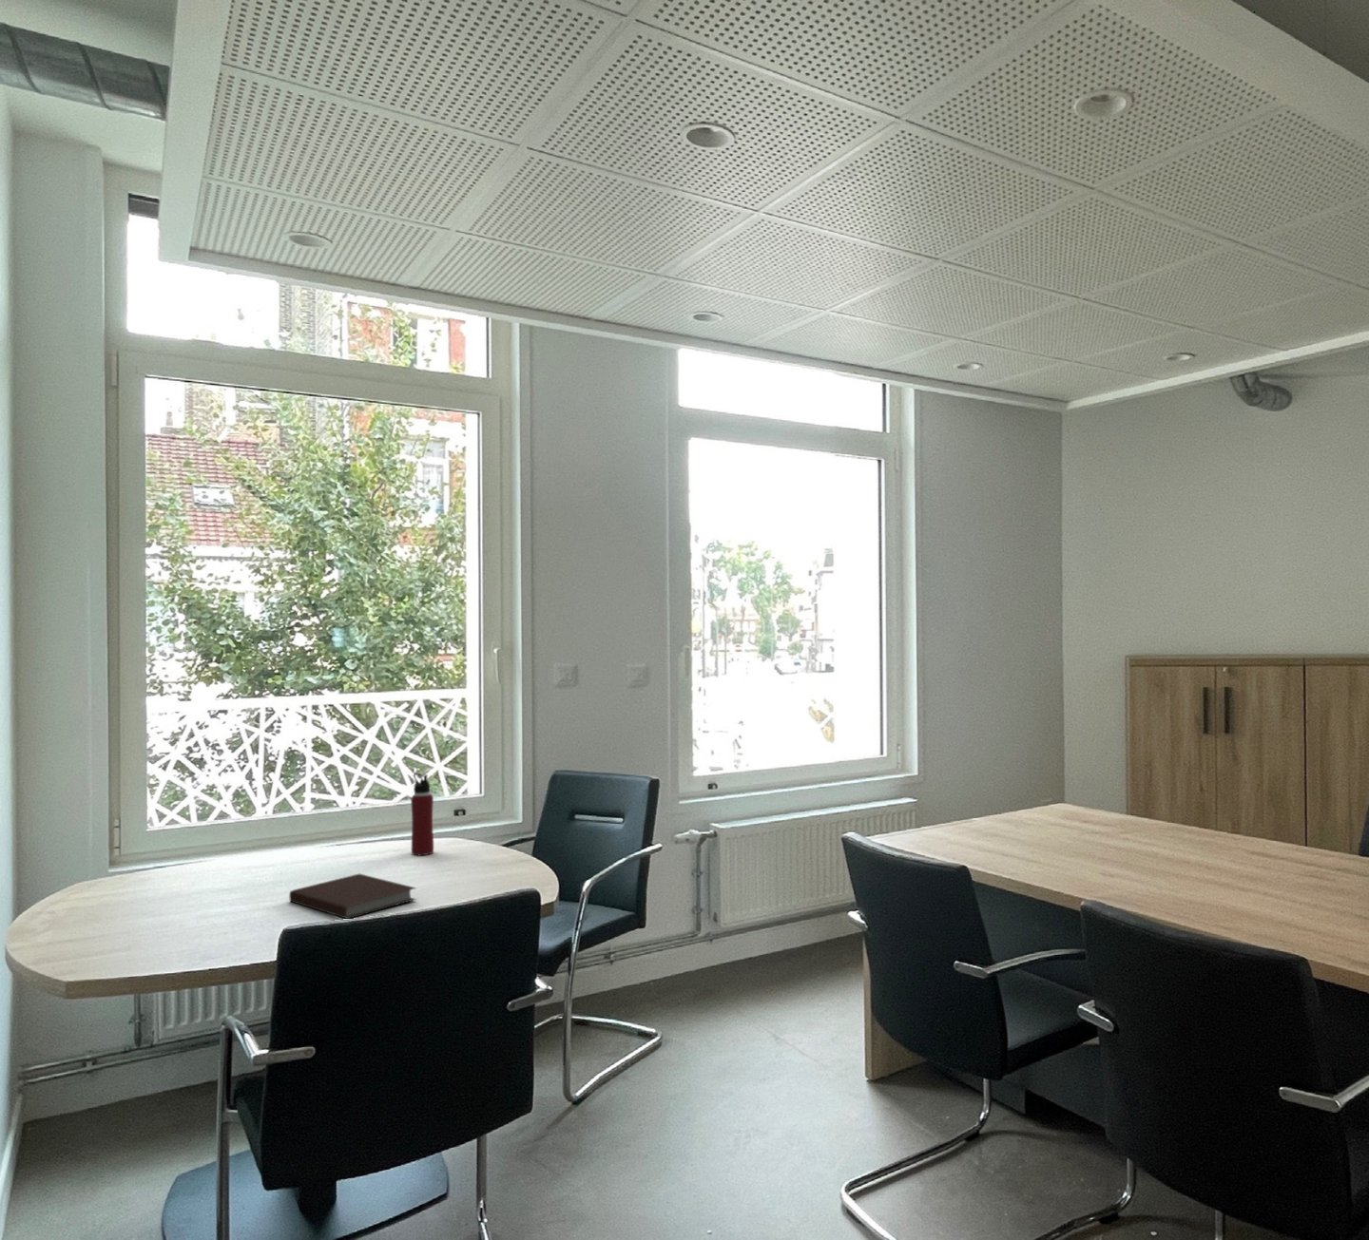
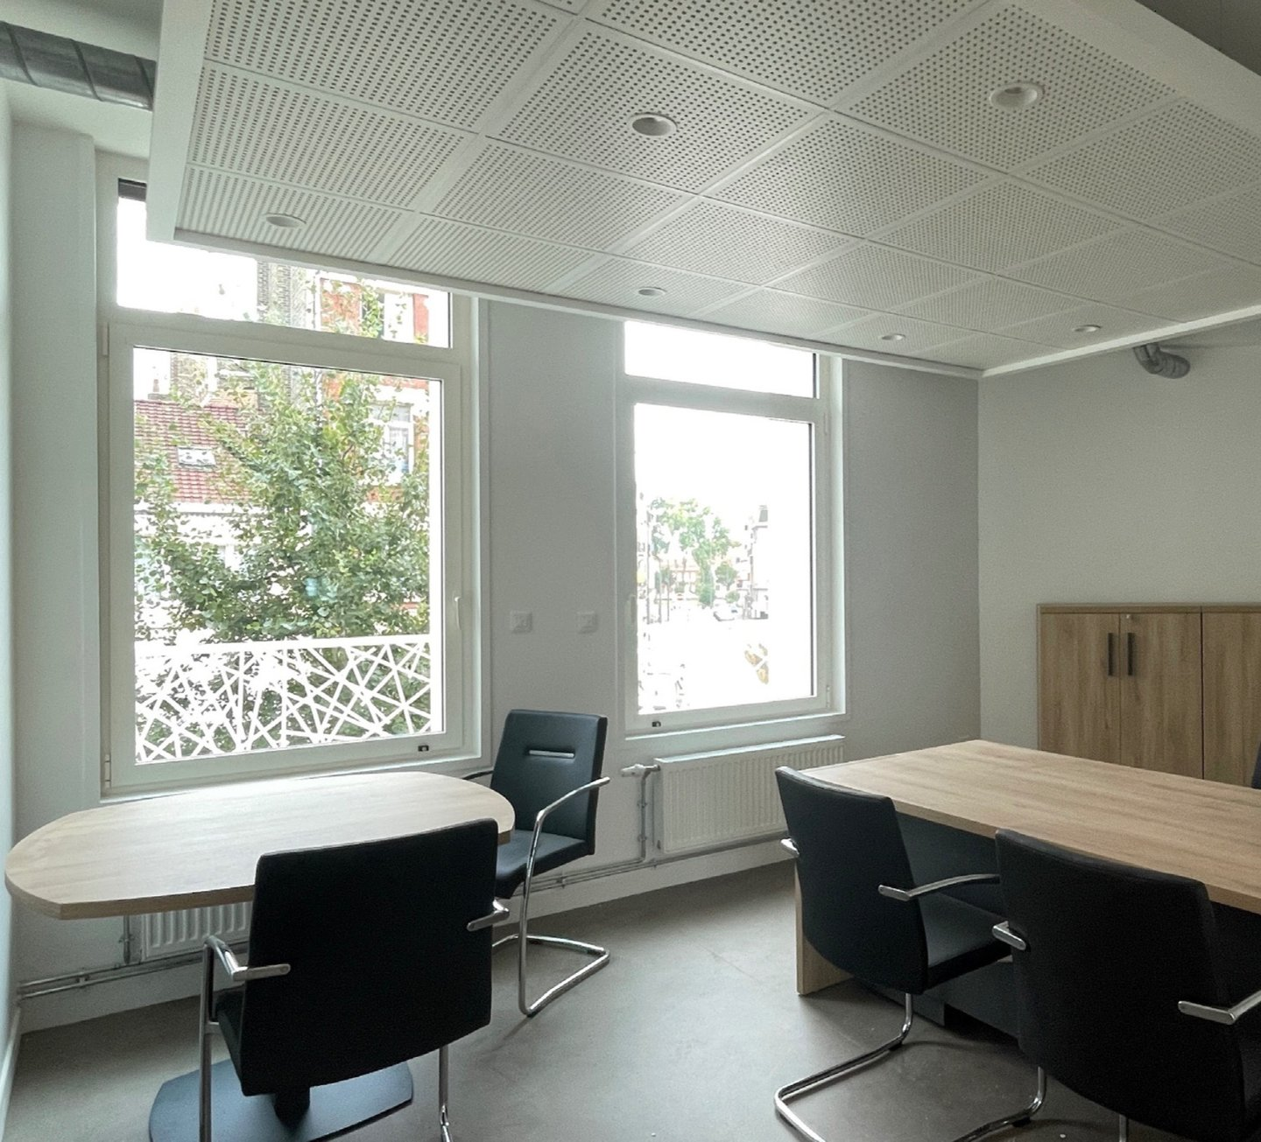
- notebook [289,873,417,919]
- water bottle [410,773,434,856]
